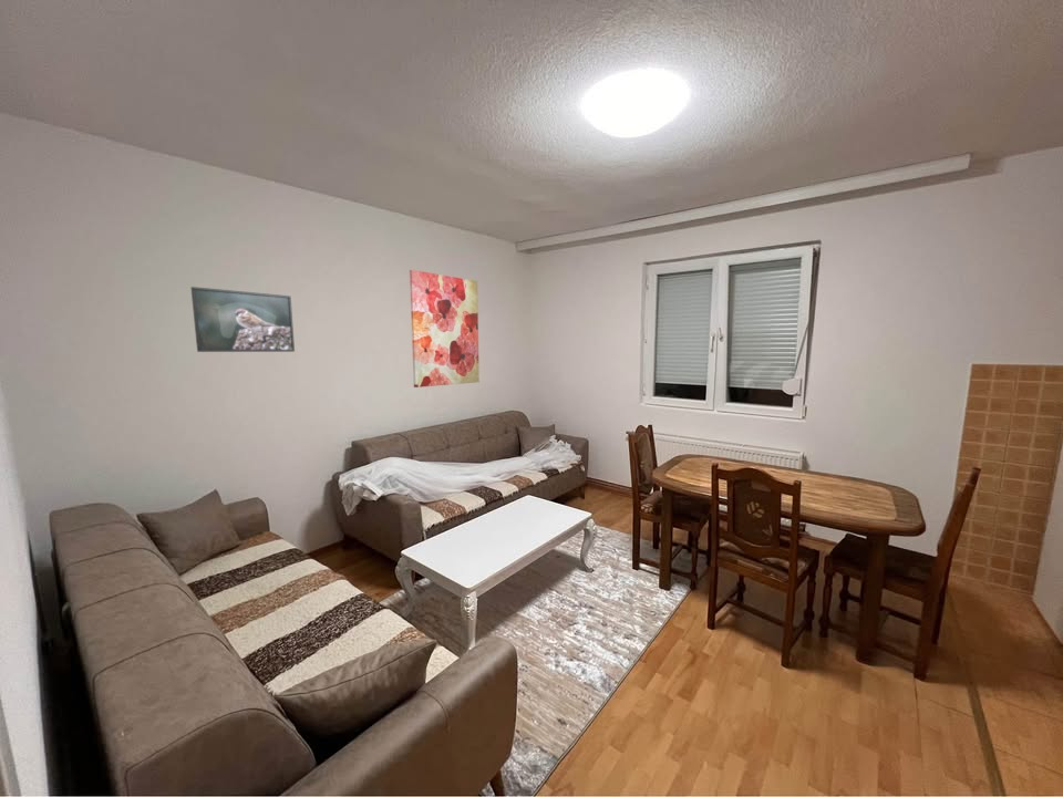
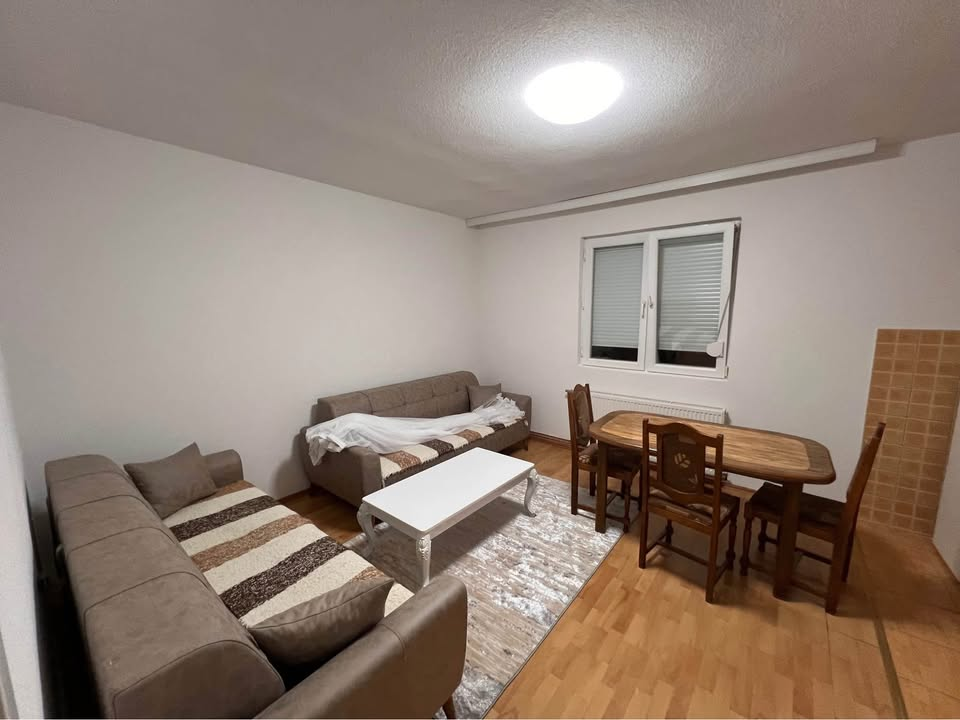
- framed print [190,286,296,353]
- wall art [409,269,481,389]
